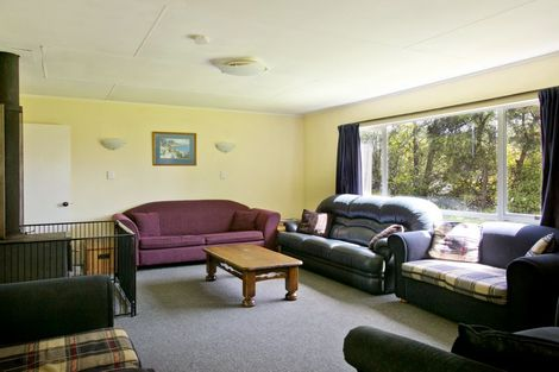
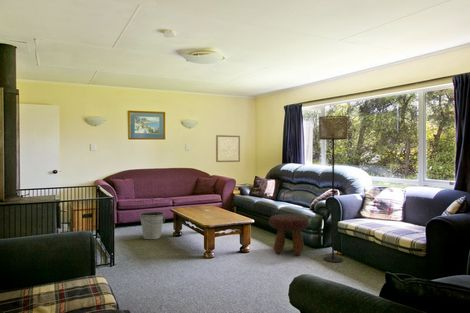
+ bucket [139,211,166,240]
+ floor lamp [318,115,349,263]
+ footstool [268,213,310,256]
+ wall art [215,134,241,163]
